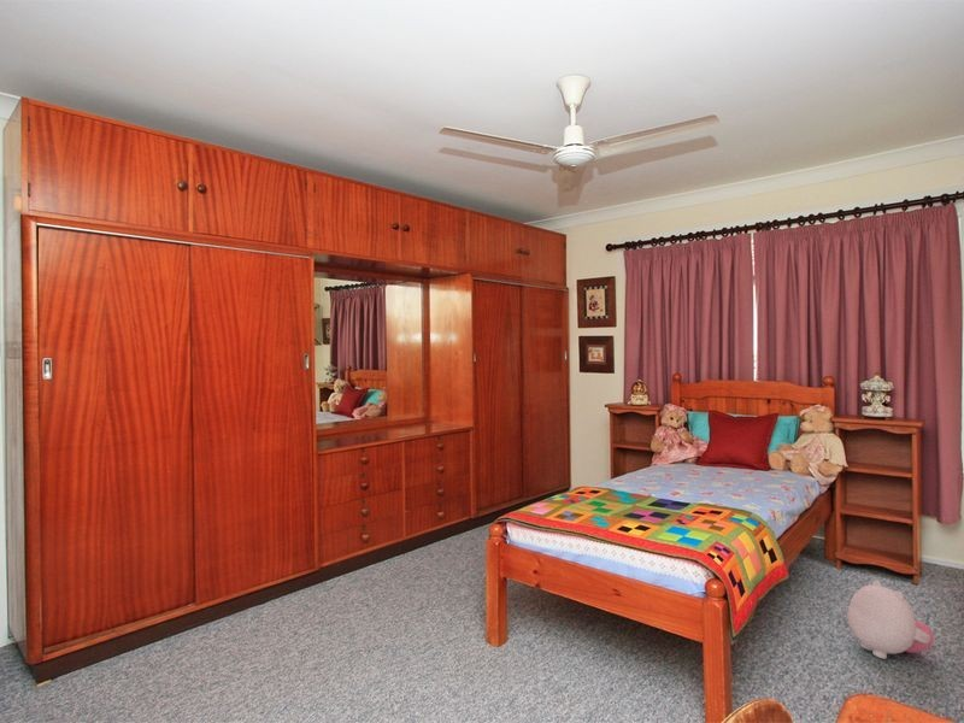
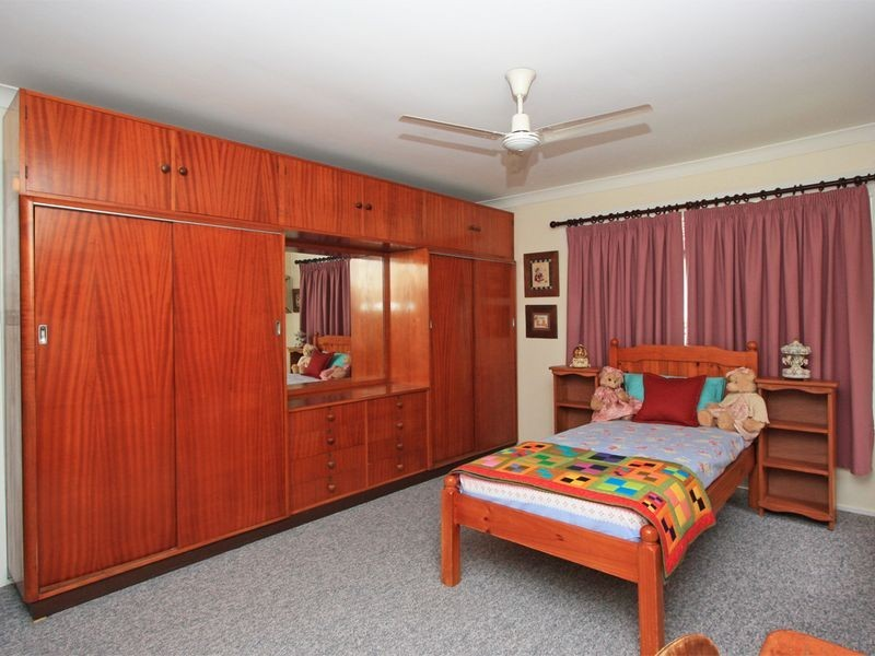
- plush toy [846,578,935,660]
